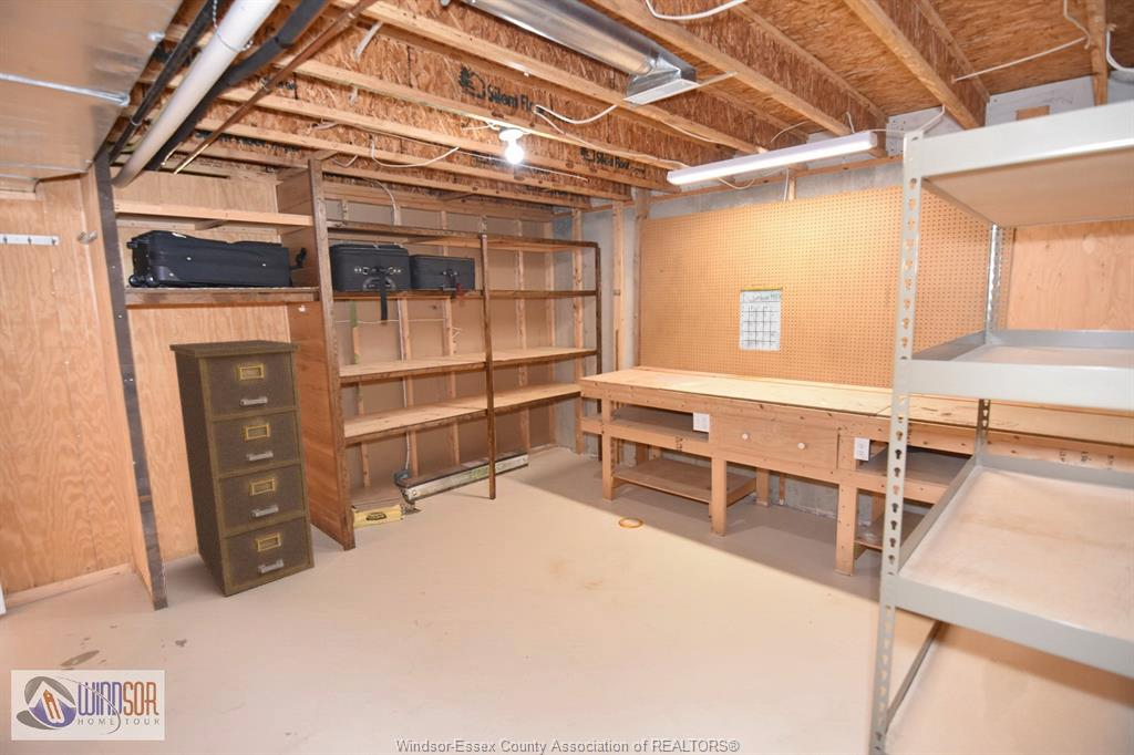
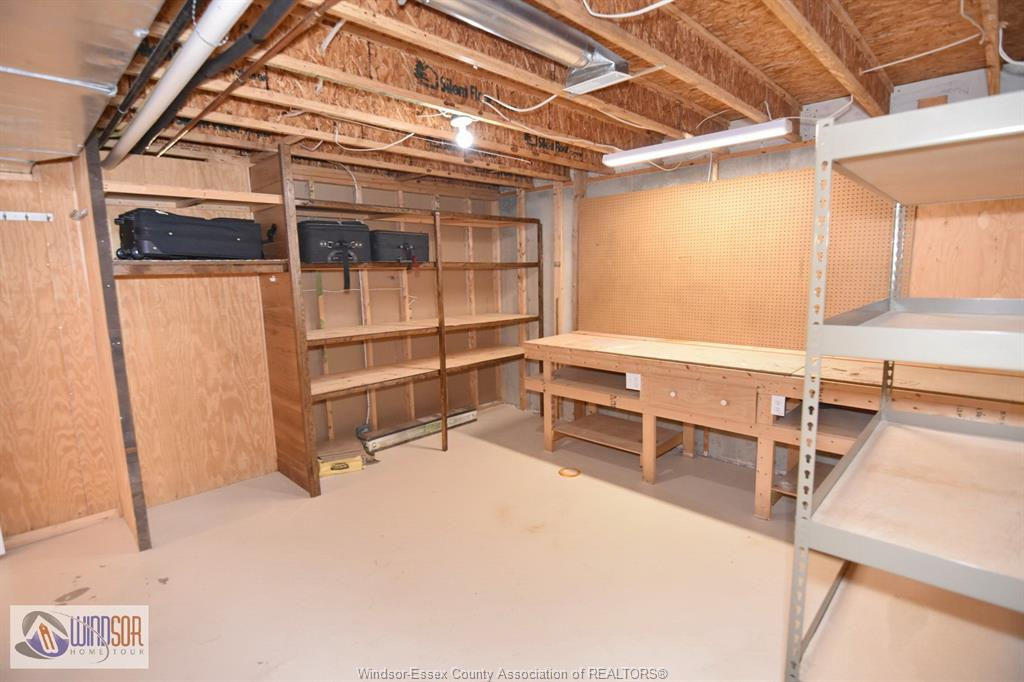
- filing cabinet [168,339,316,598]
- calendar [739,271,784,352]
